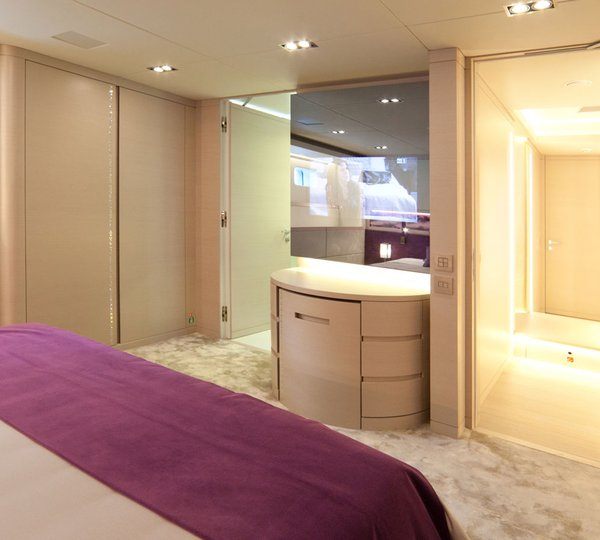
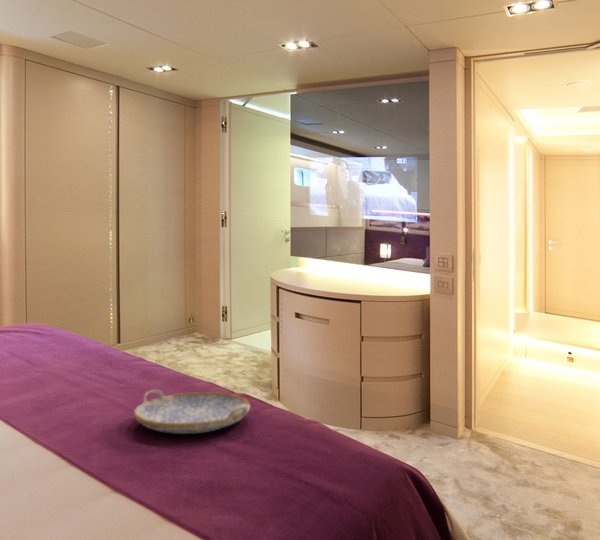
+ serving tray [132,389,251,435]
